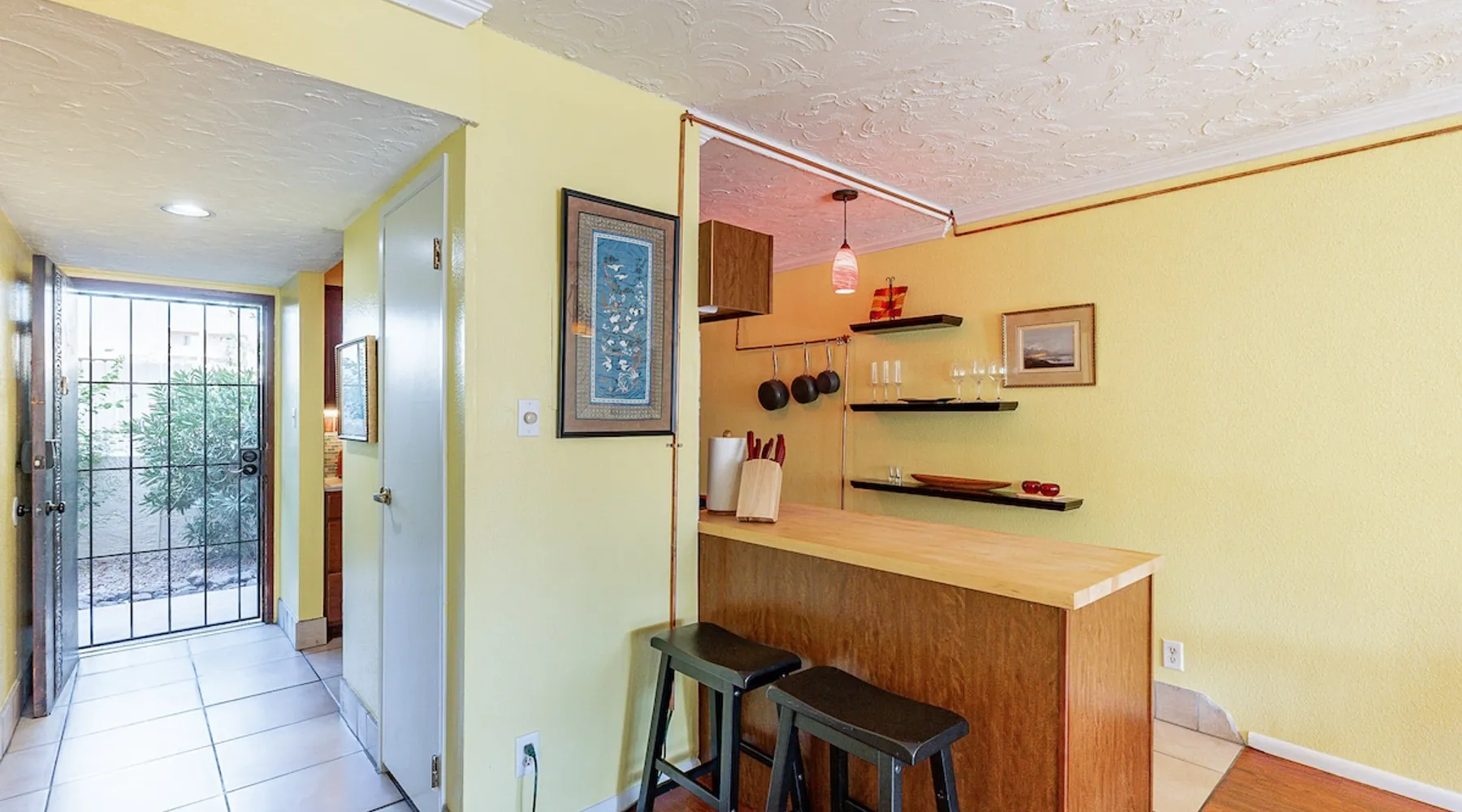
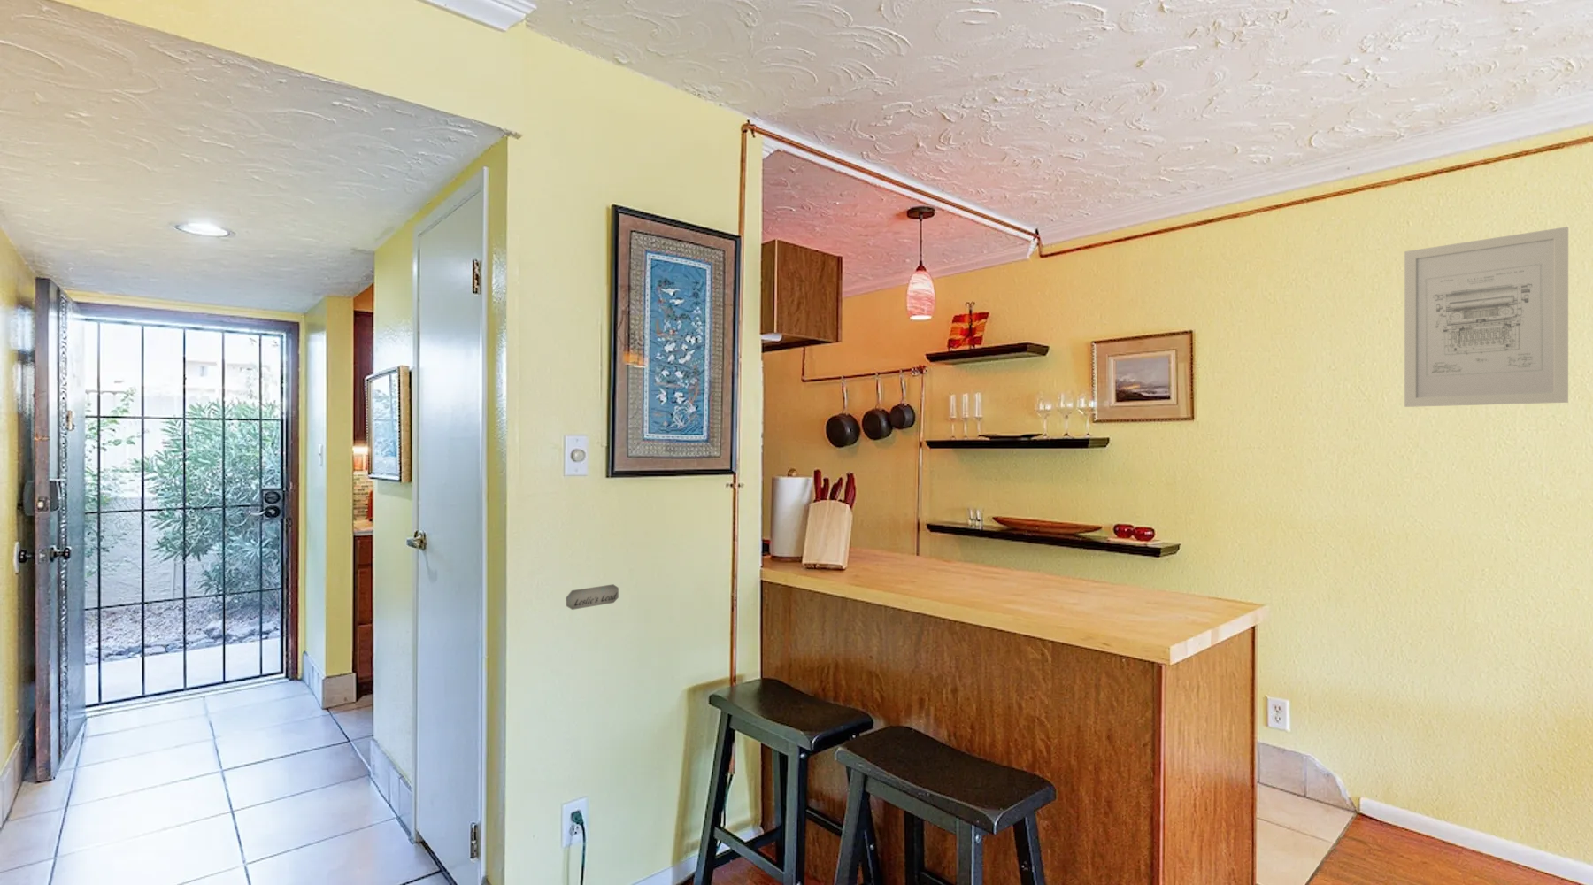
+ nameplate [564,583,620,610]
+ wall art [1403,226,1569,408]
